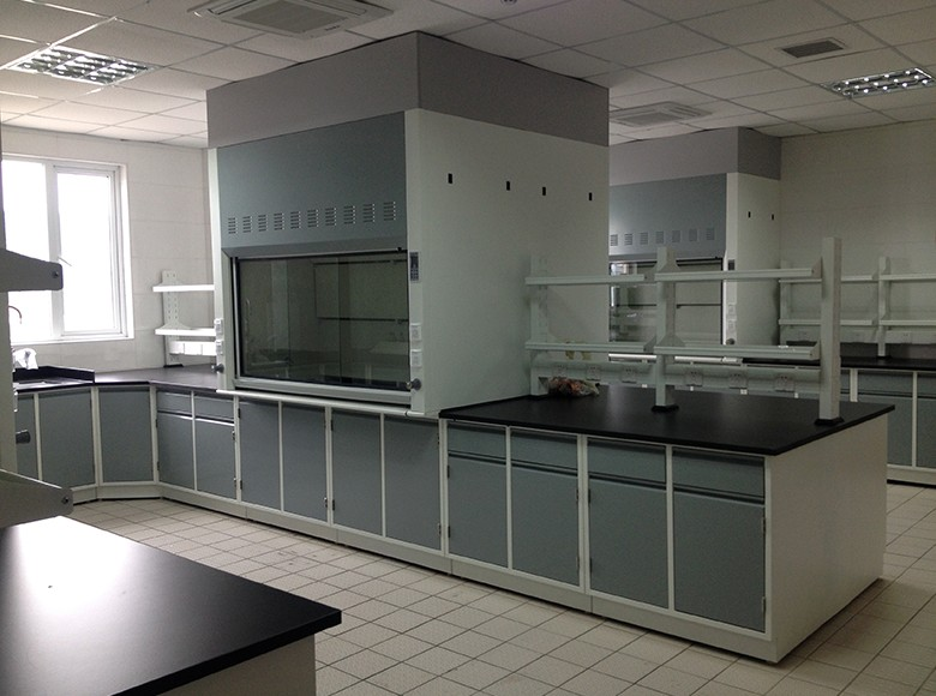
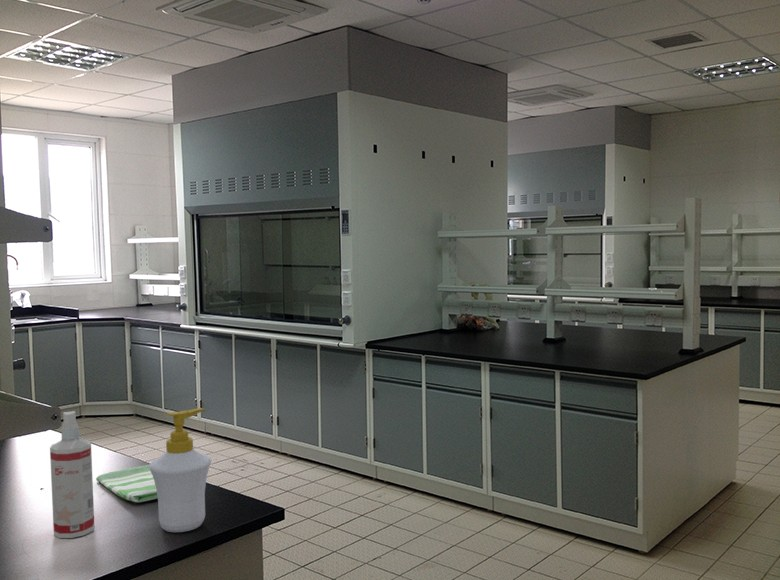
+ spray bottle [49,410,95,539]
+ dish towel [95,464,158,503]
+ soap bottle [148,407,212,533]
